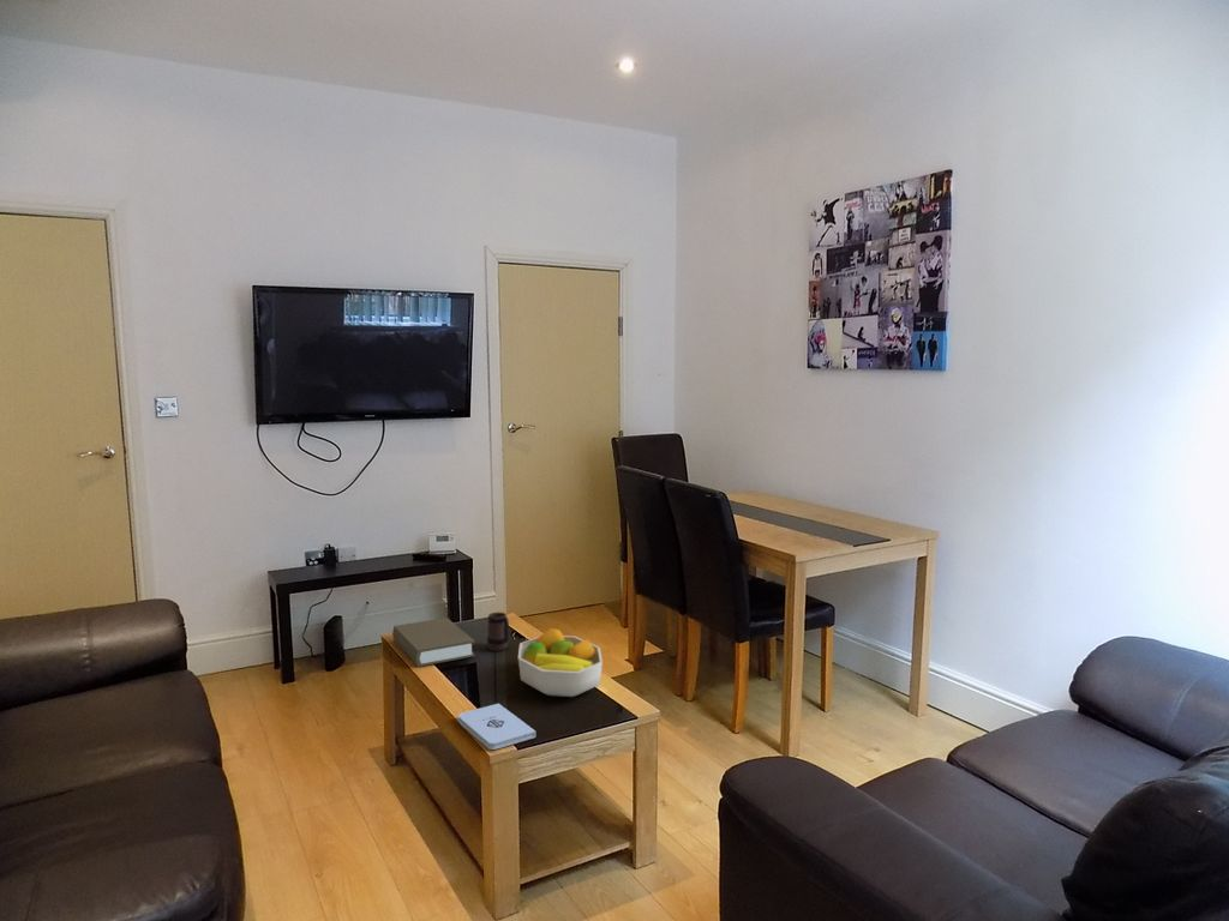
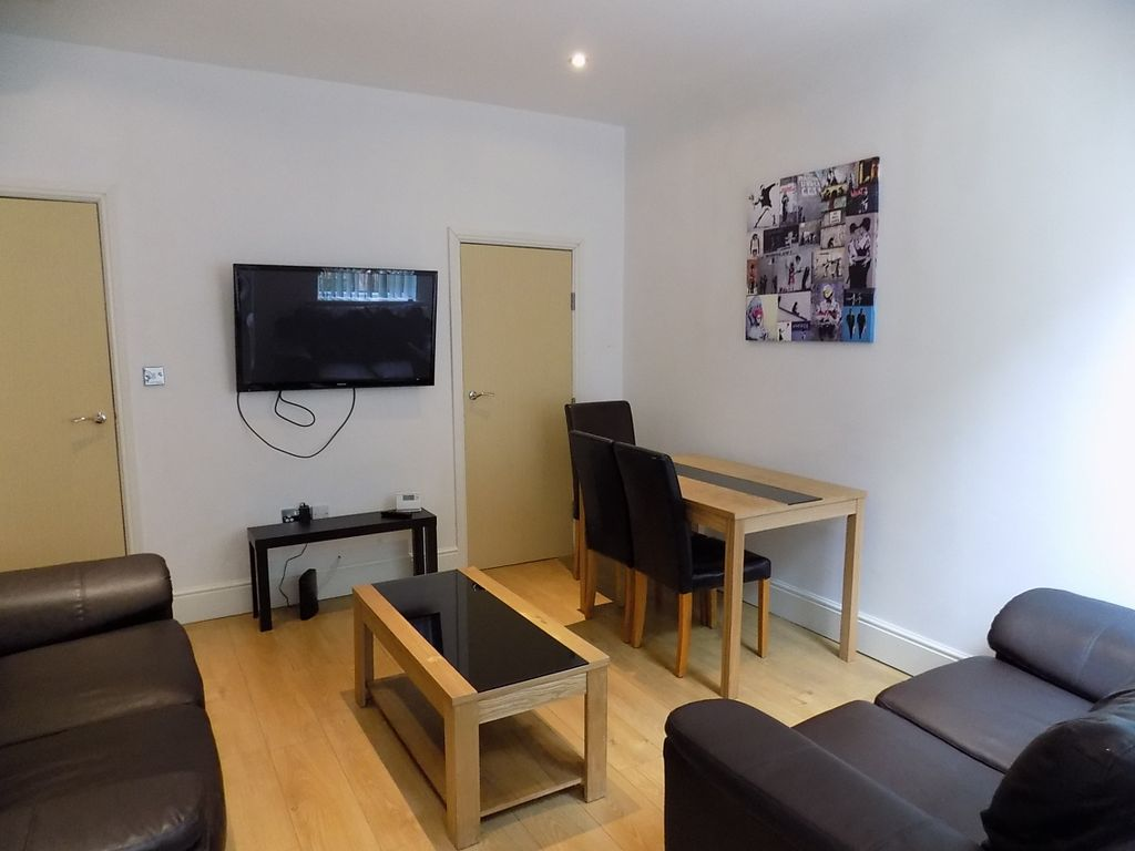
- mug [486,612,510,652]
- fruit bowl [517,627,604,698]
- notepad [457,703,536,751]
- book [391,616,476,668]
